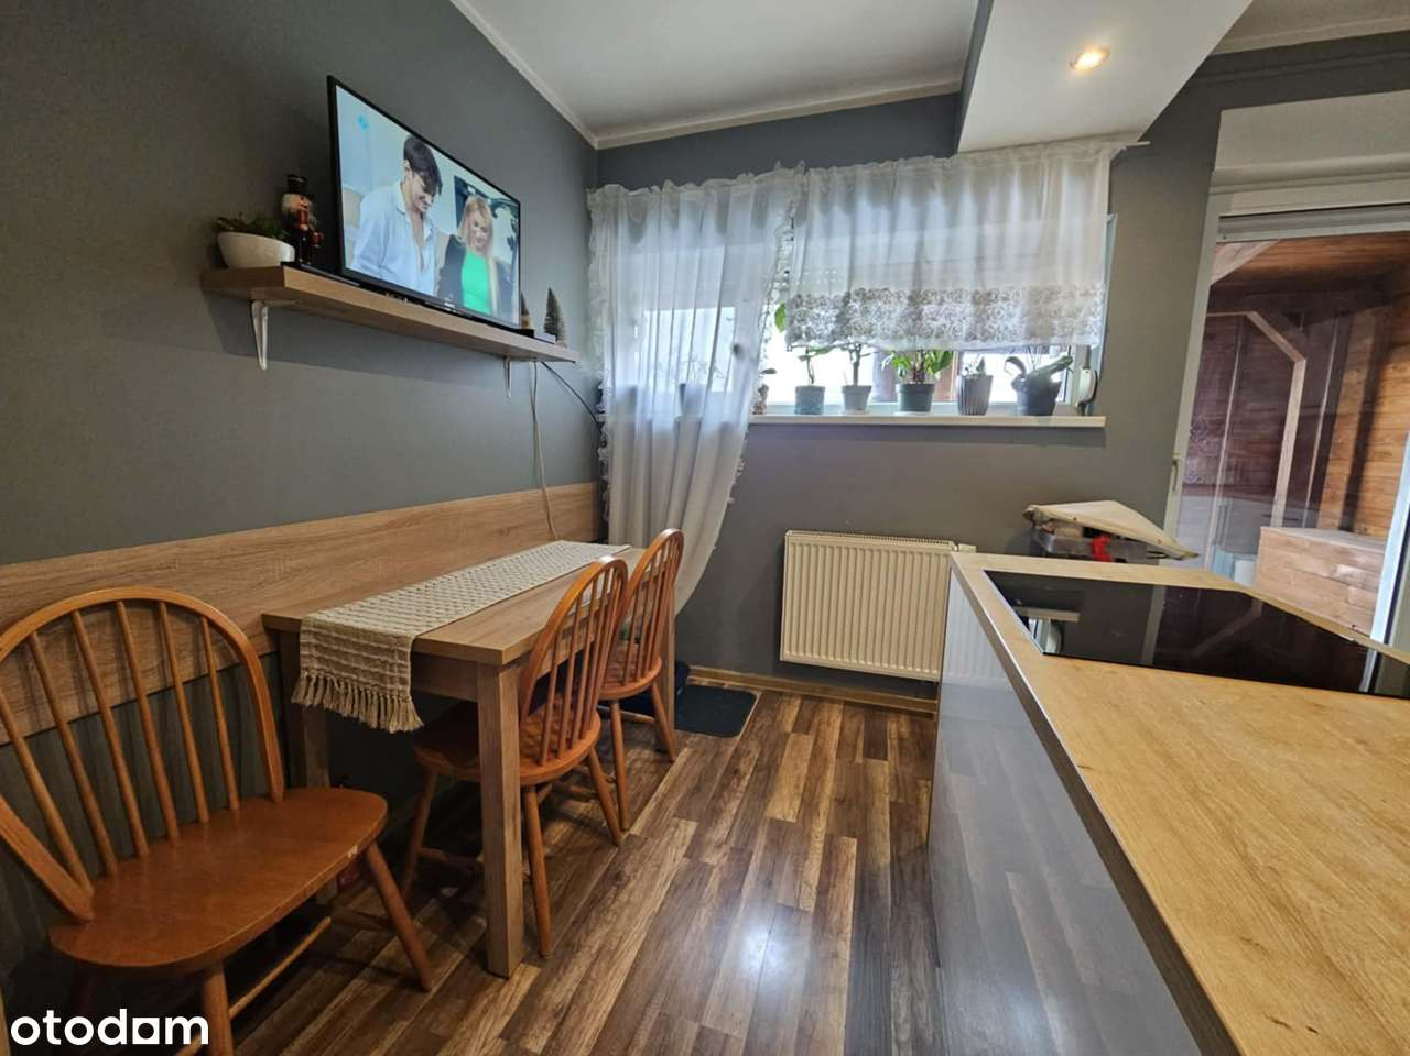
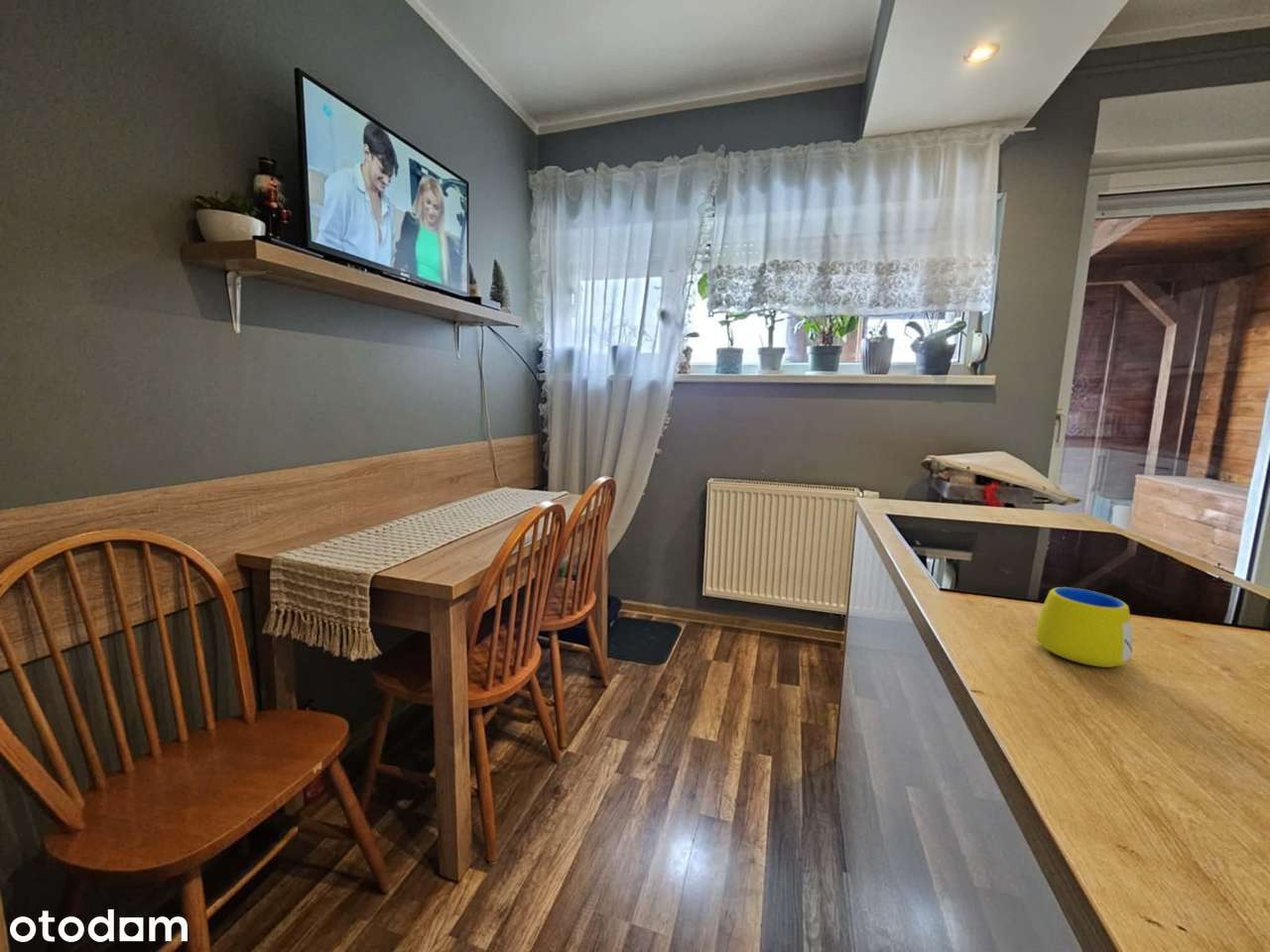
+ mug [1034,586,1133,668]
